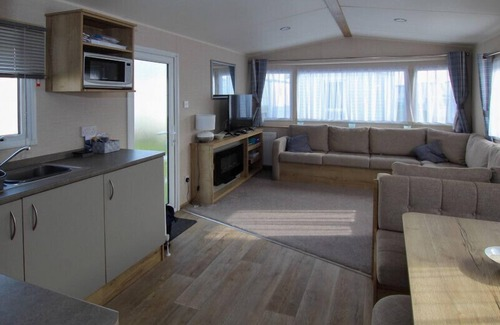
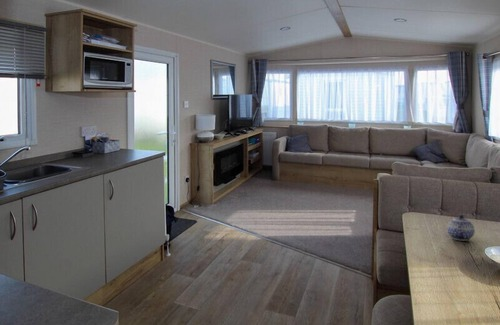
+ teapot [446,214,476,242]
